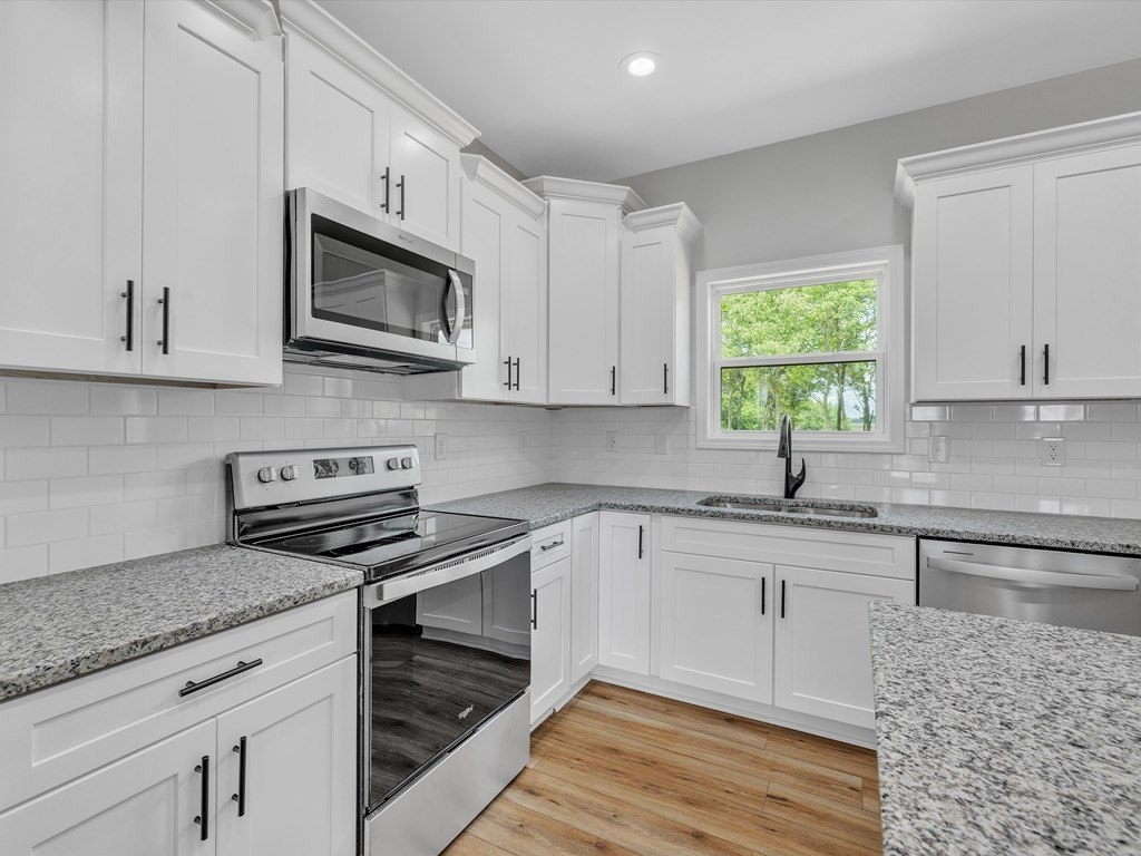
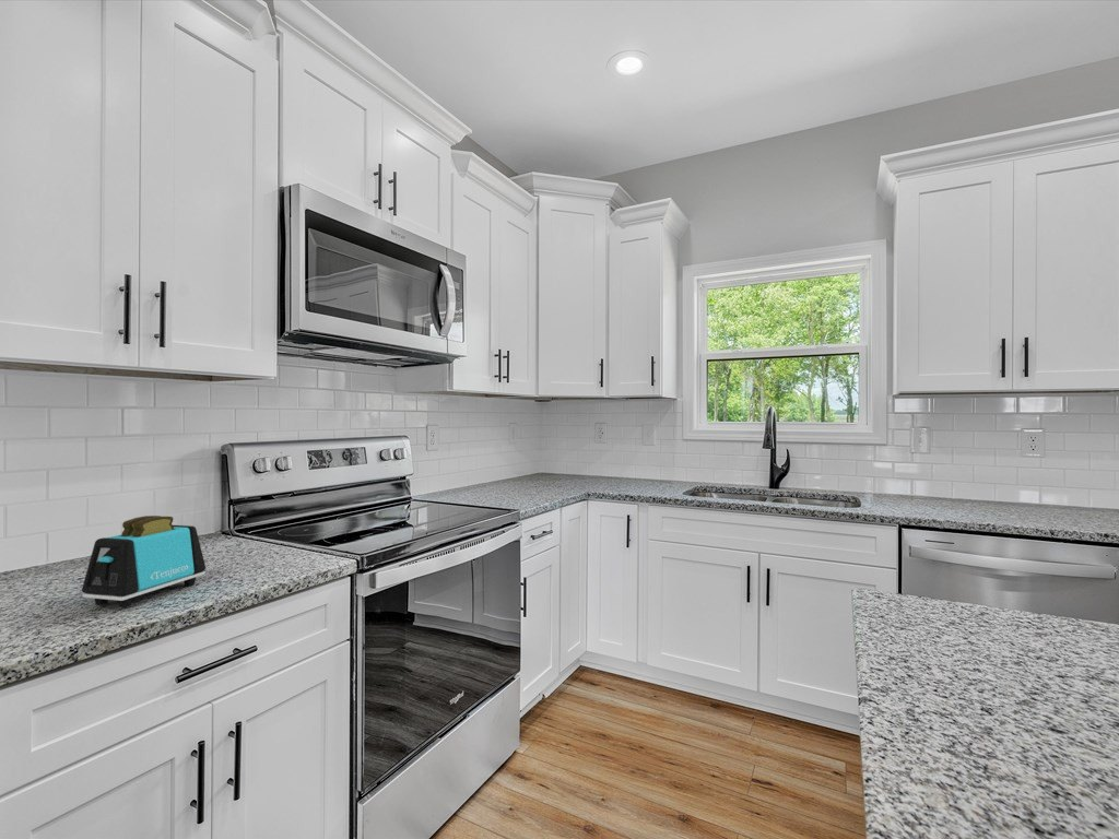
+ toaster [81,515,207,608]
